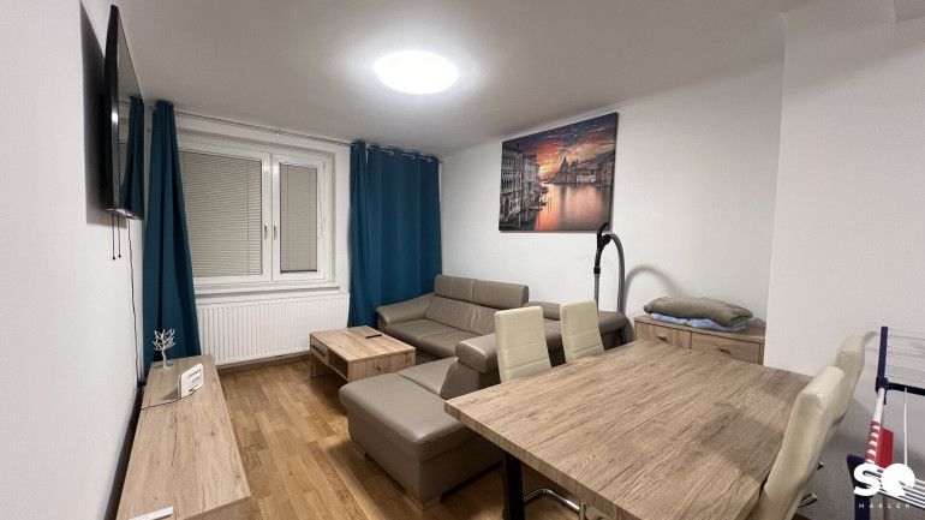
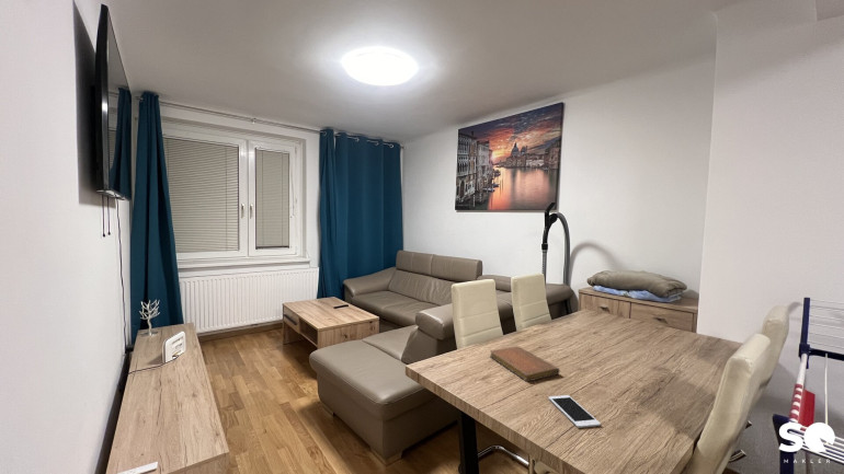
+ cell phone [548,394,602,429]
+ notebook [489,345,560,382]
